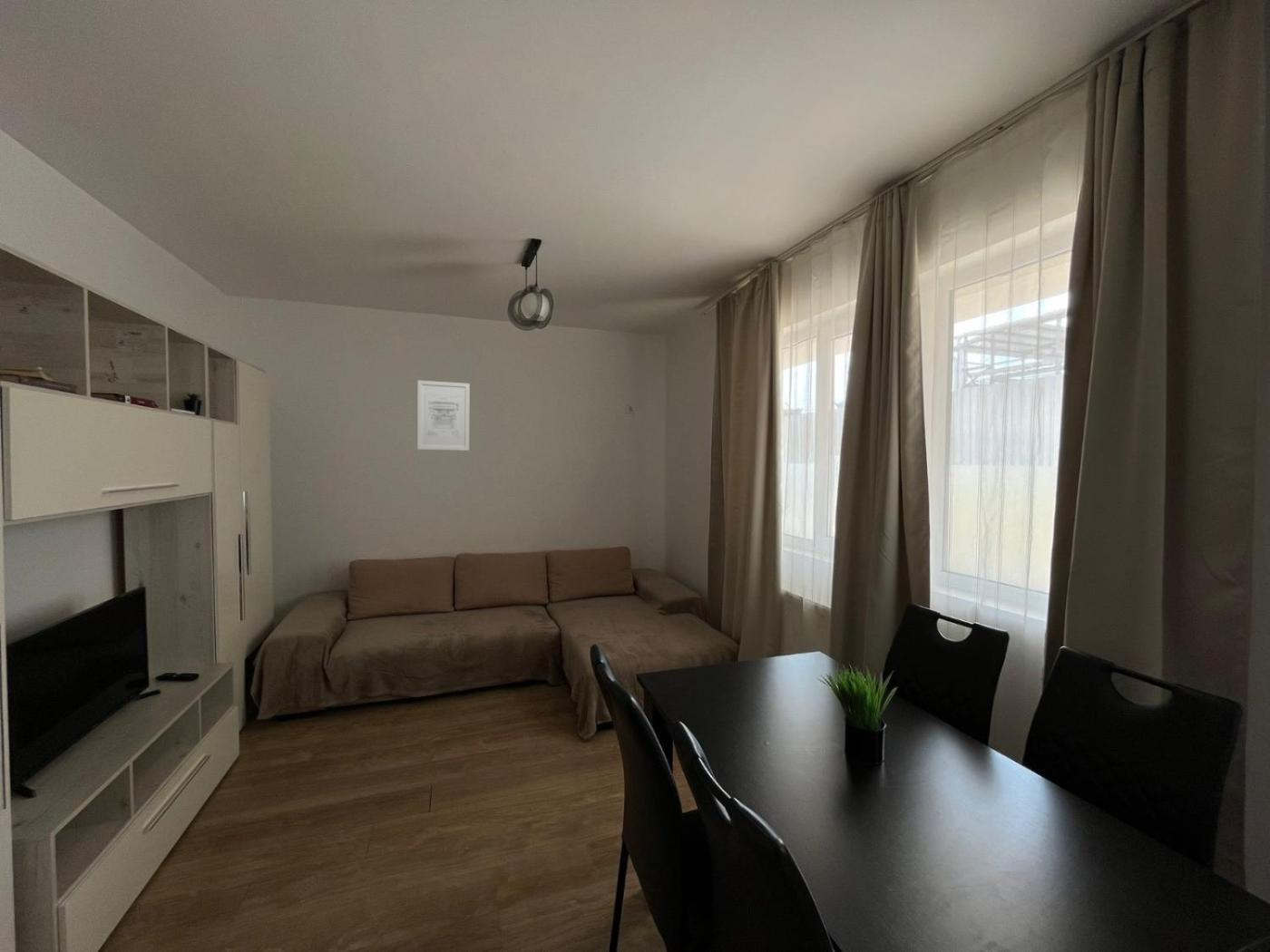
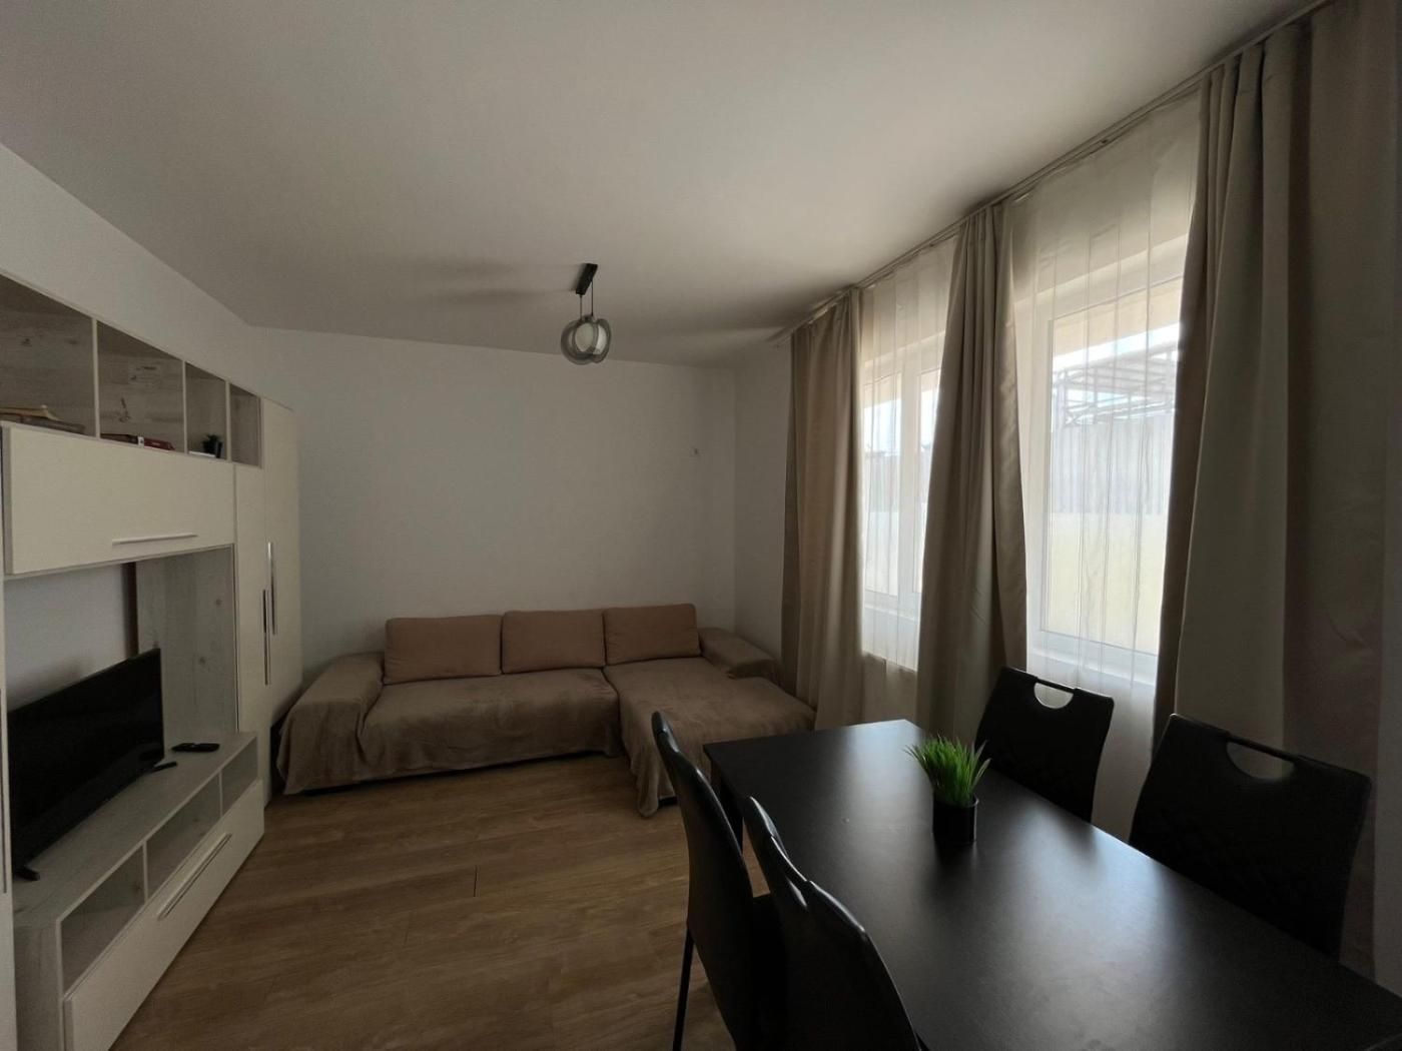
- wall art [416,379,471,452]
